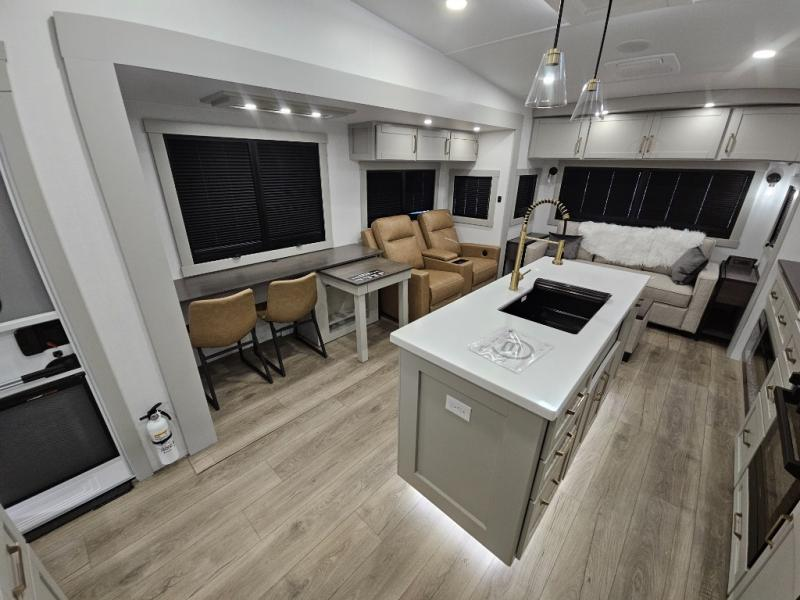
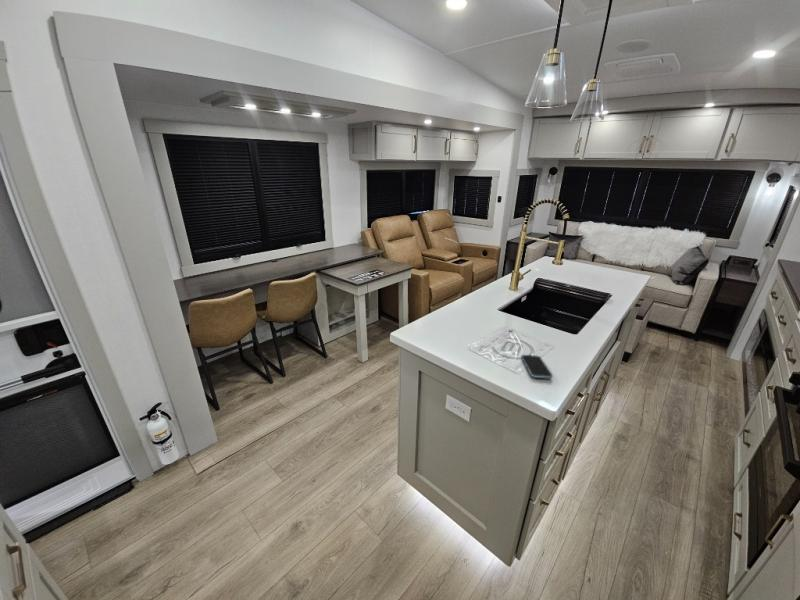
+ smartphone [520,354,554,379]
